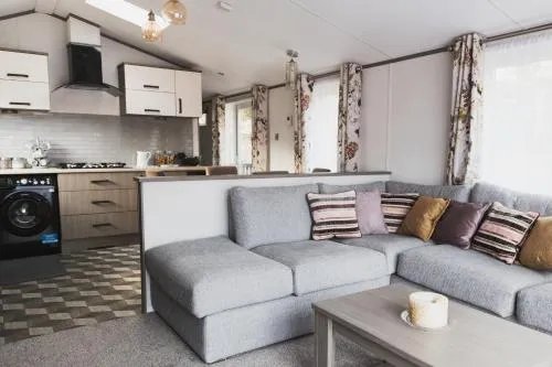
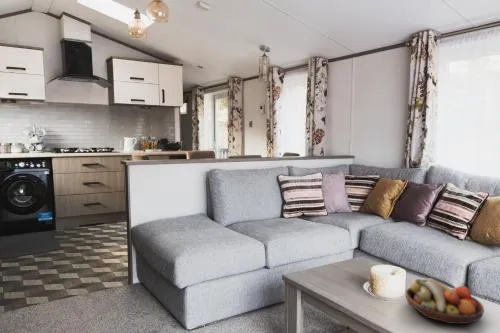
+ fruit bowl [404,277,485,325]
